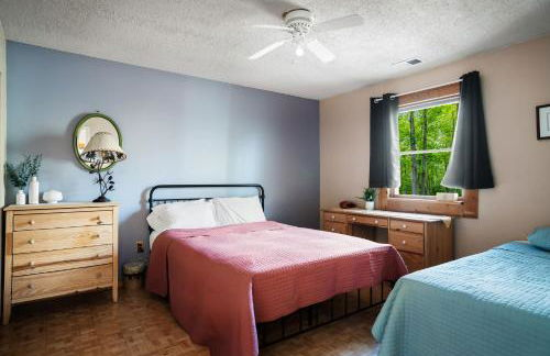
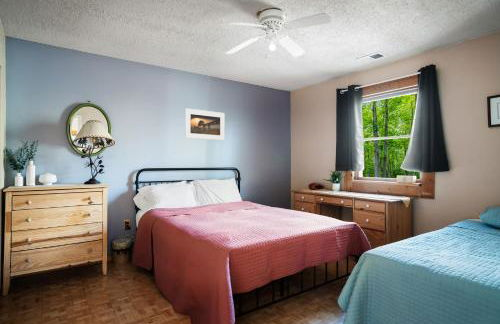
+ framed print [184,107,226,141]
